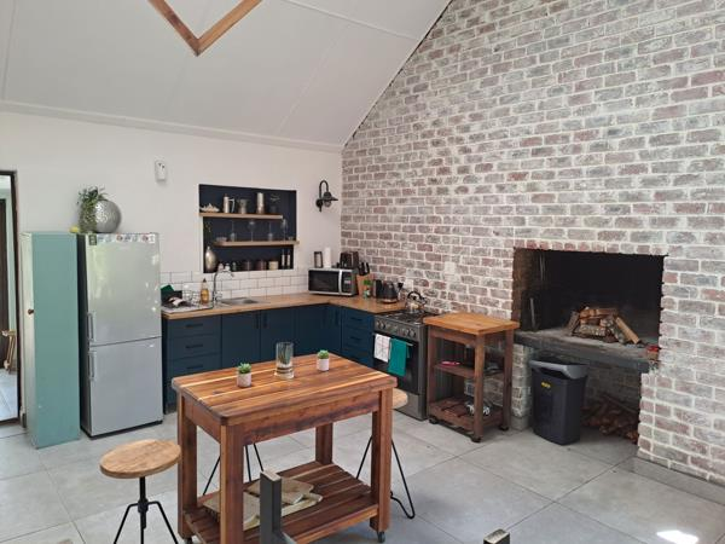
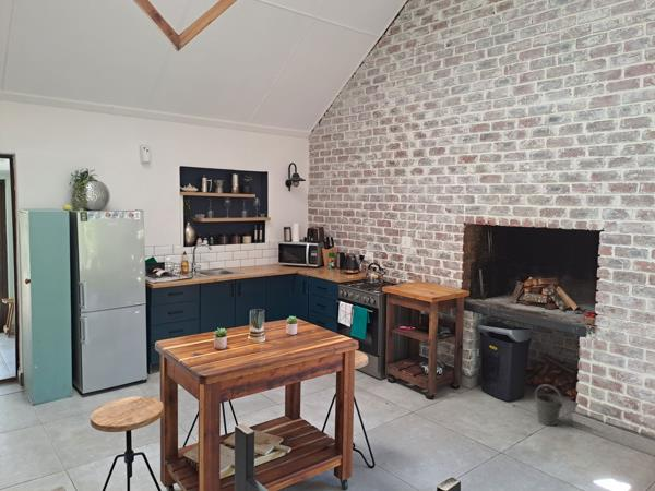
+ bucket [534,383,564,427]
